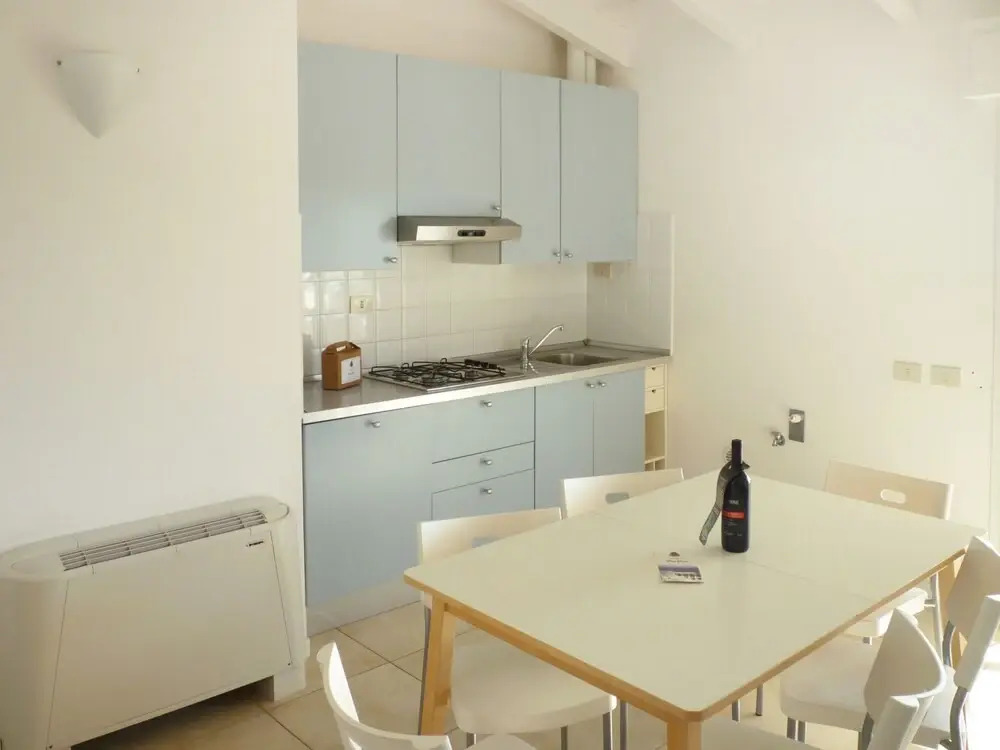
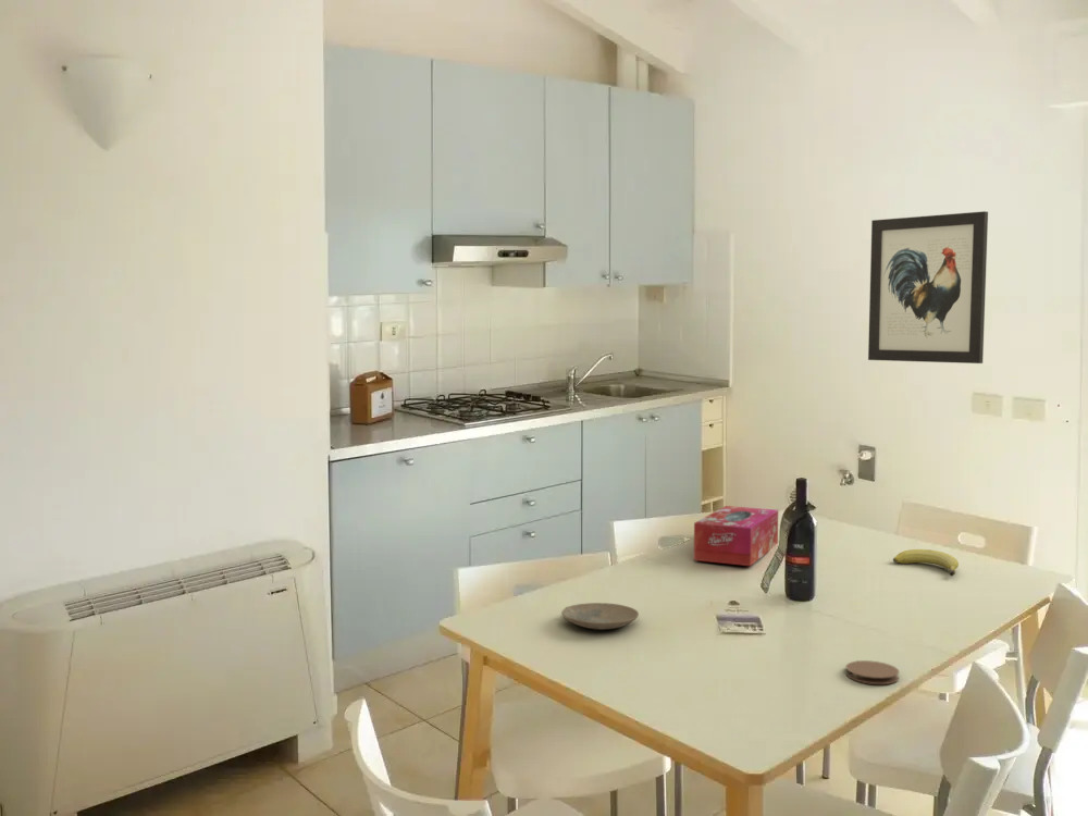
+ fruit [892,548,960,577]
+ wall art [867,210,989,364]
+ coaster [844,659,900,685]
+ plate [560,602,640,630]
+ tissue box [693,505,779,567]
